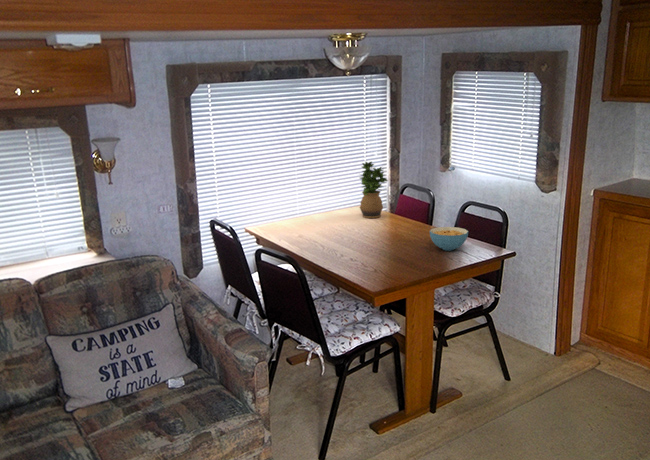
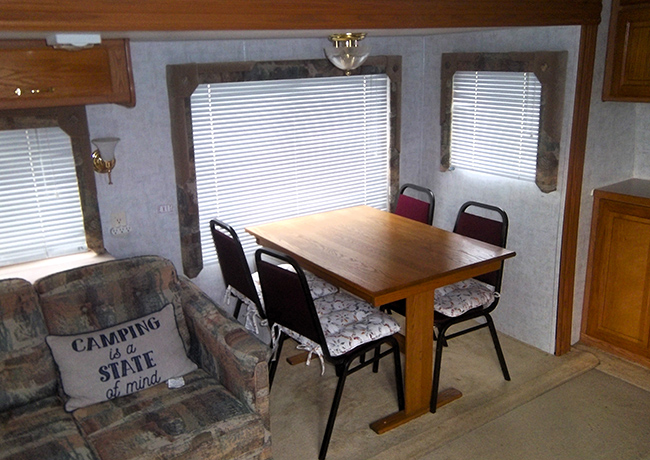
- potted plant [359,161,389,219]
- cereal bowl [429,226,469,252]
